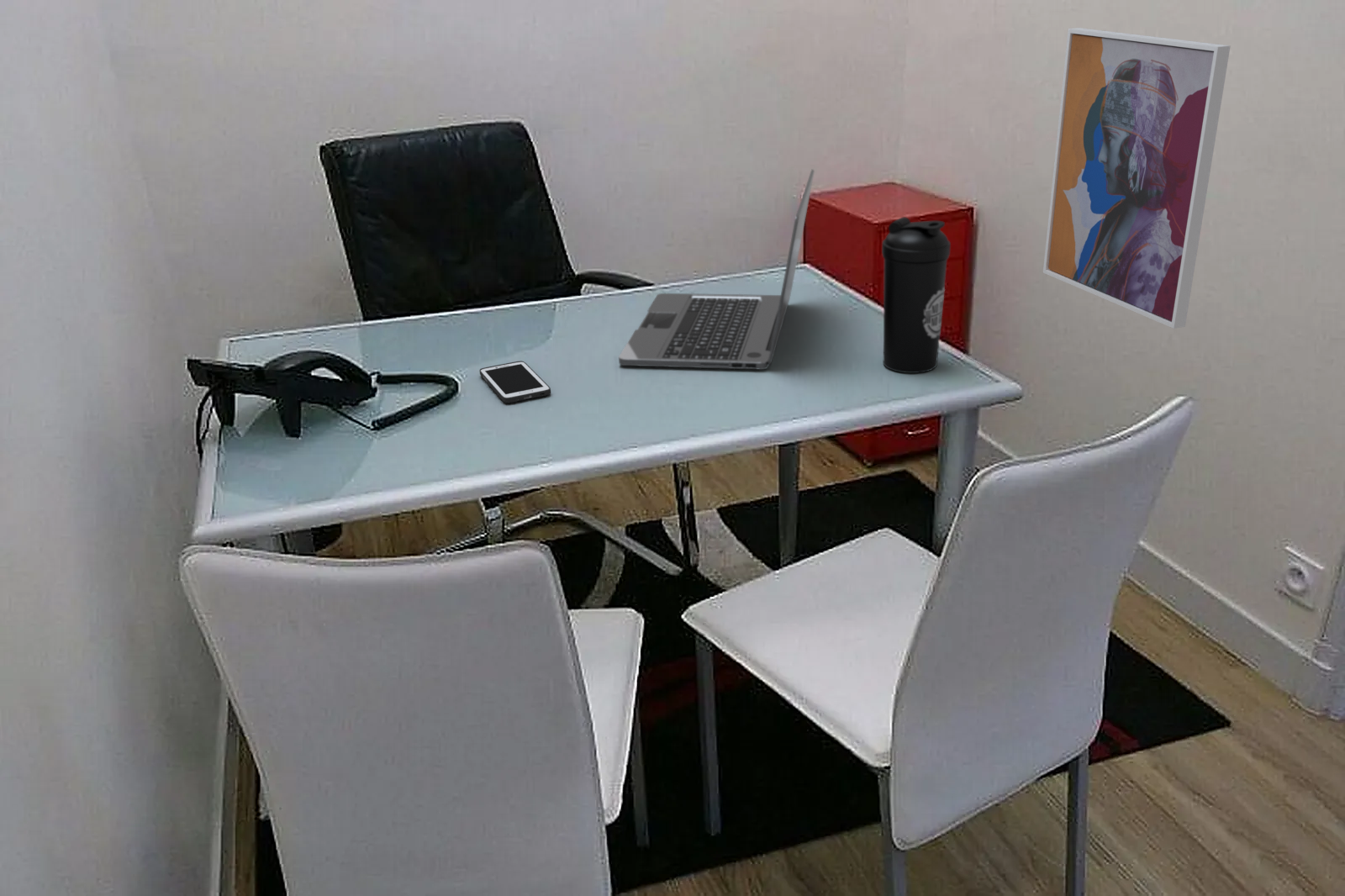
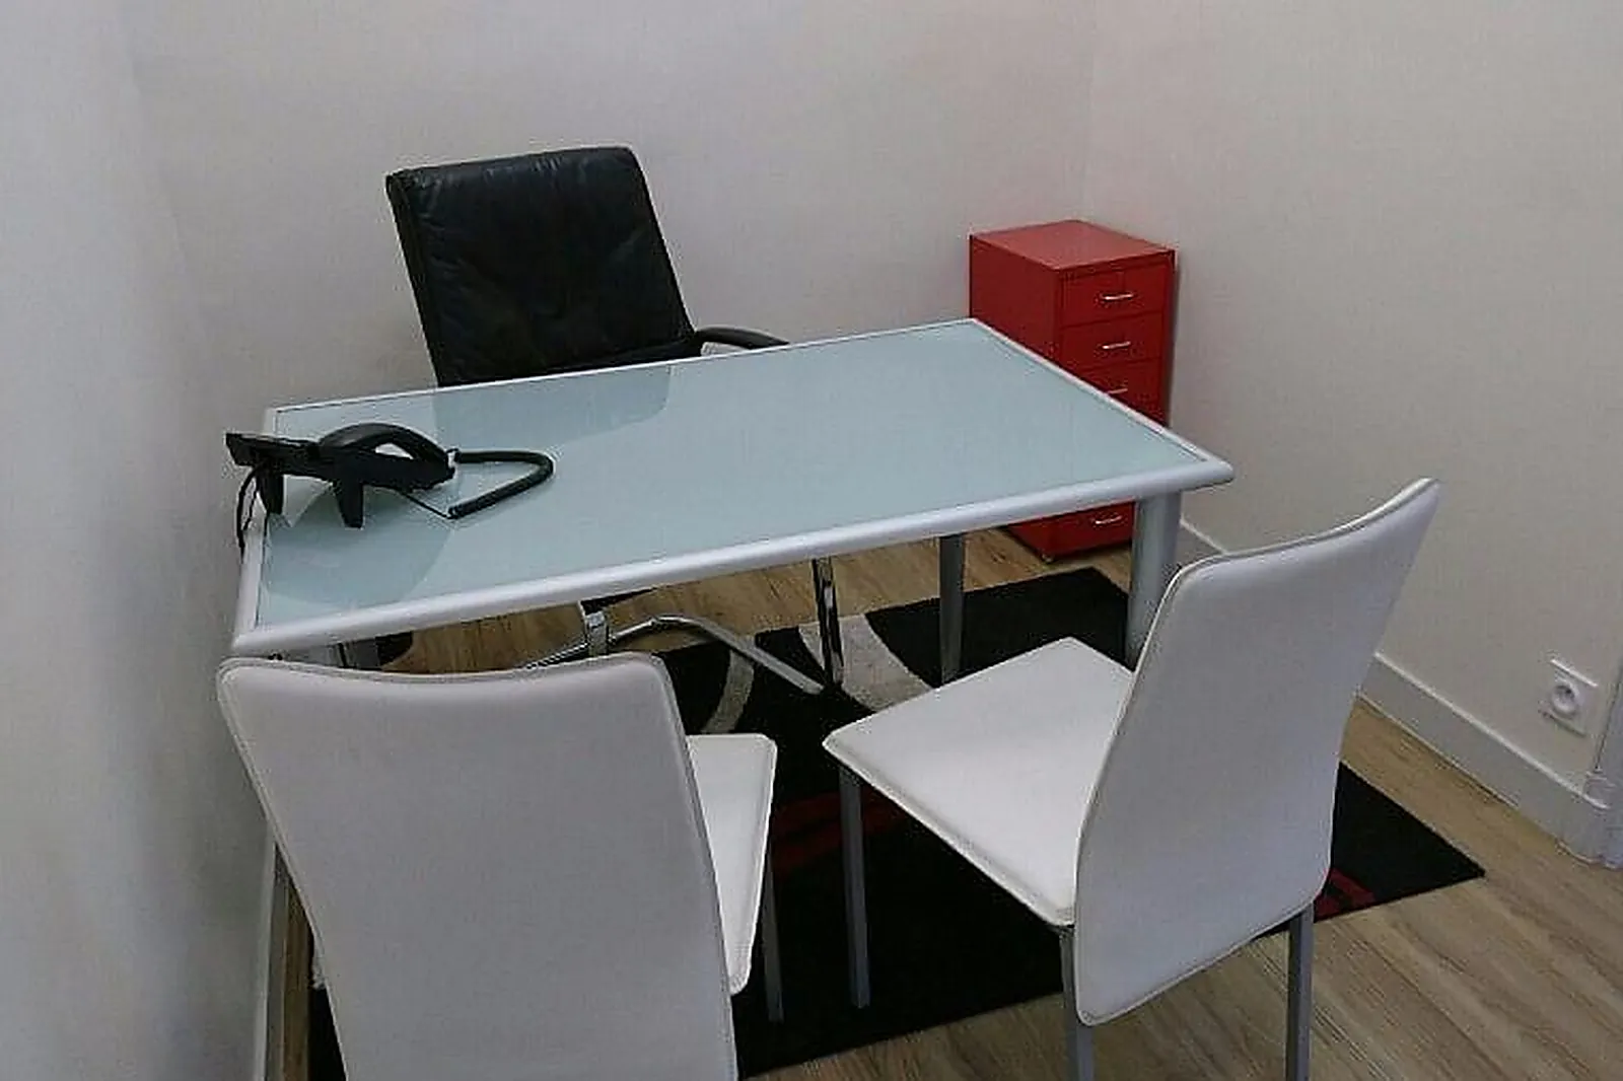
- laptop [618,168,815,371]
- wall art [1042,27,1232,329]
- water bottle [881,216,952,374]
- cell phone [479,360,551,403]
